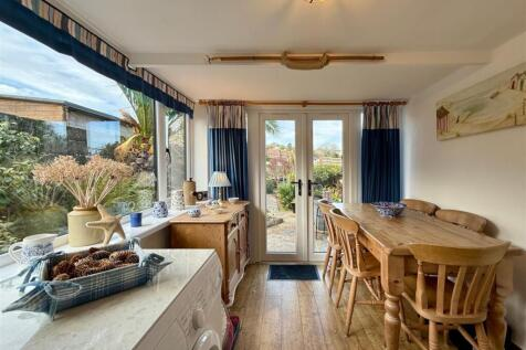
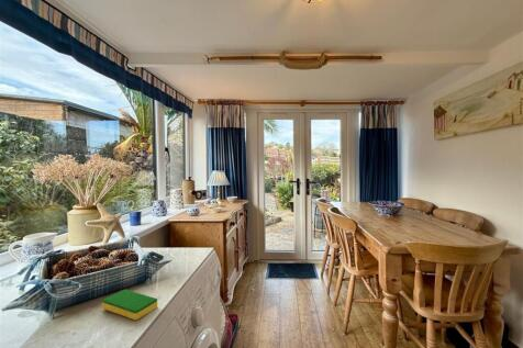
+ dish sponge [101,289,158,321]
